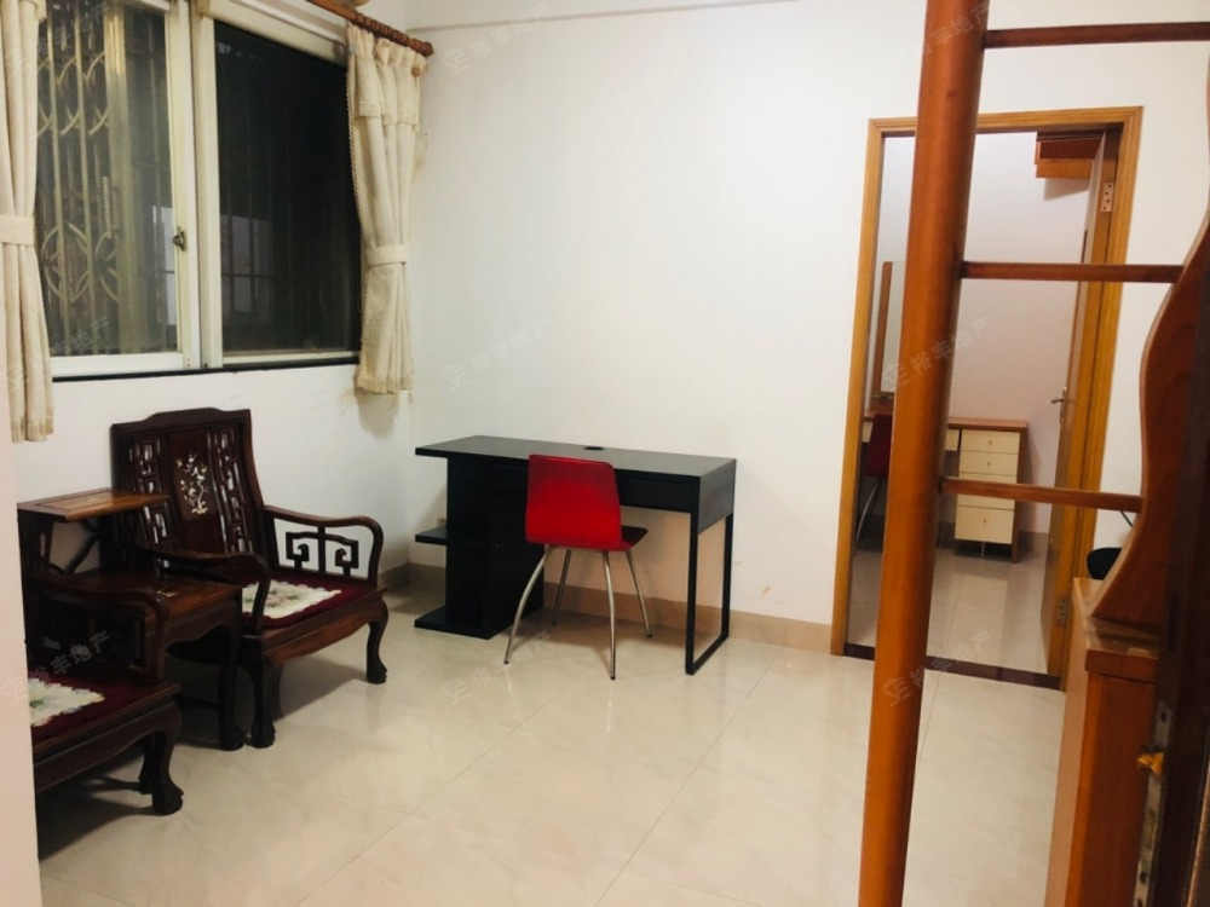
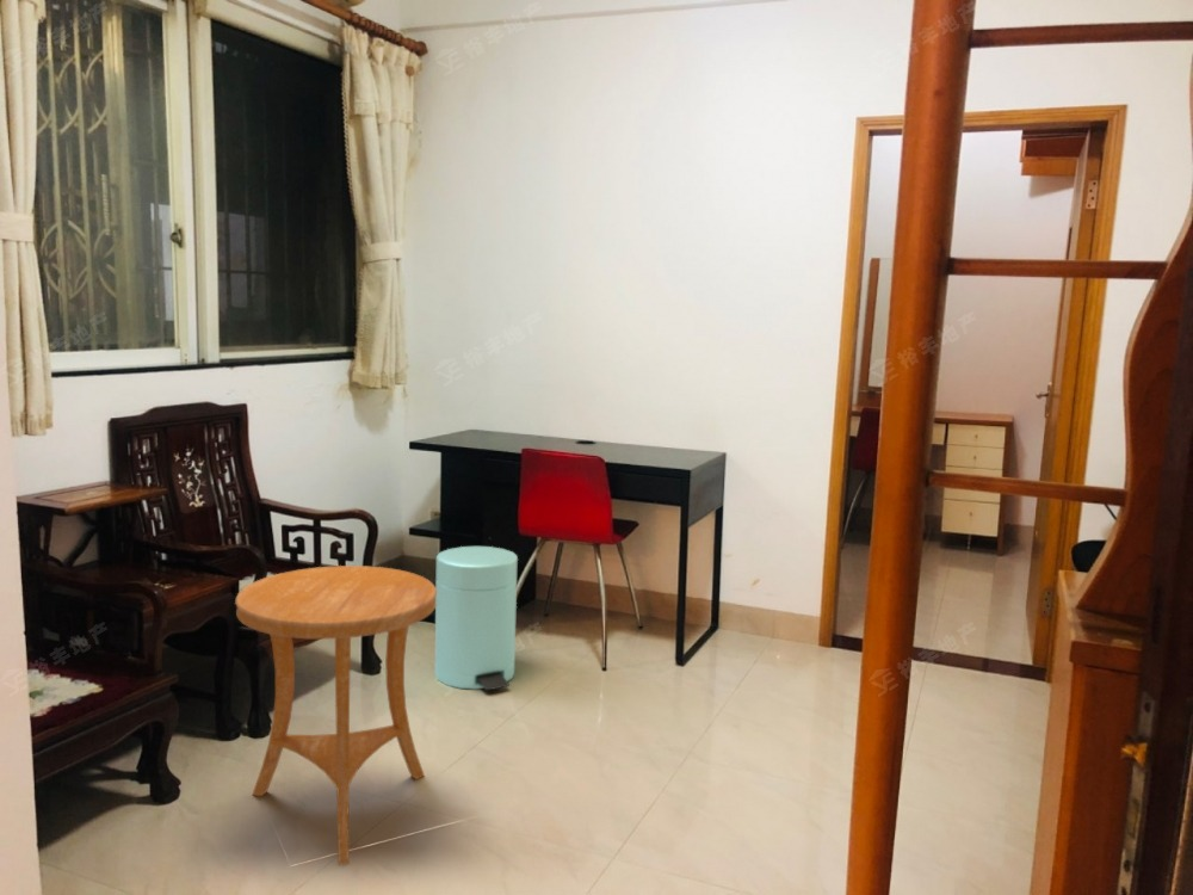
+ trash can [433,545,519,692]
+ side table [234,564,437,866]
